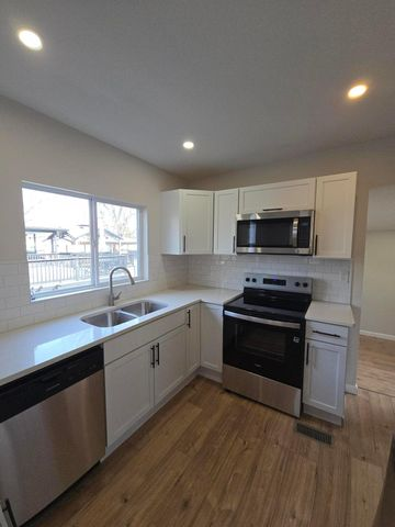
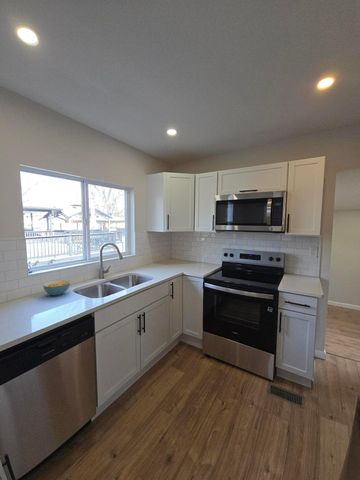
+ cereal bowl [42,279,71,297]
